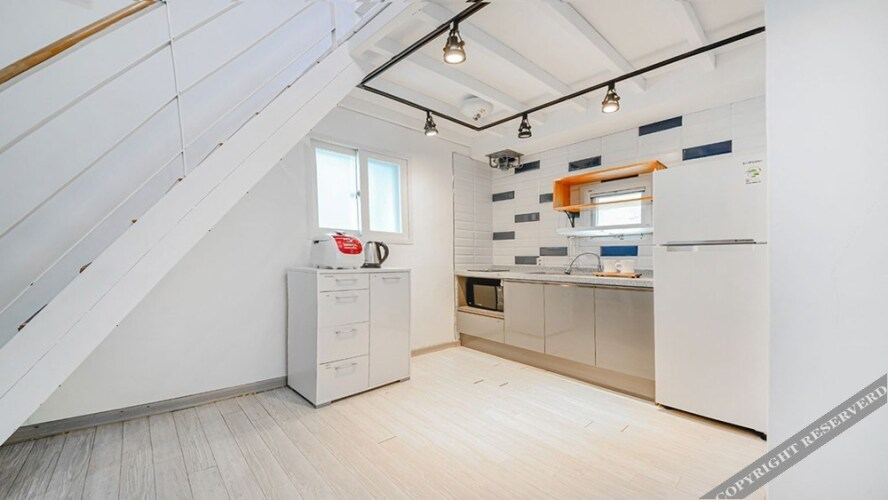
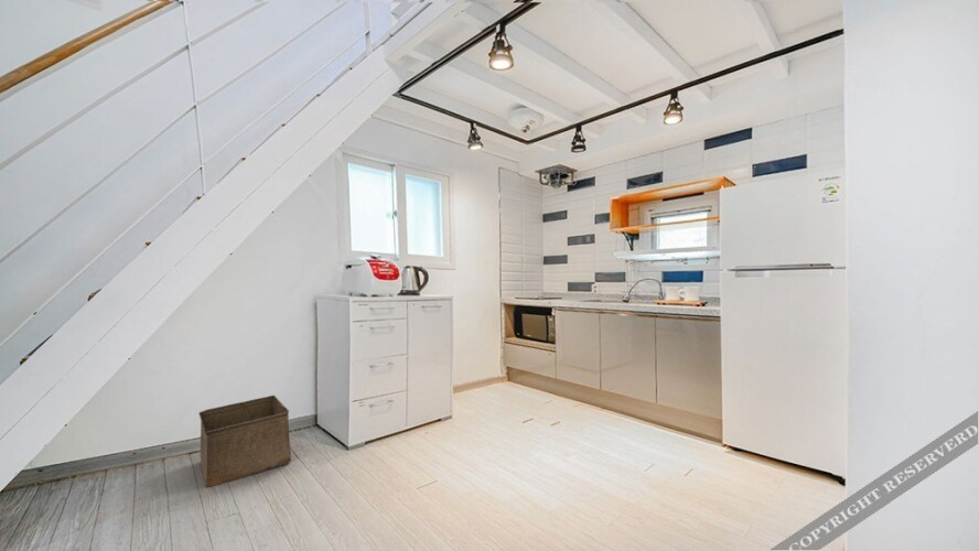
+ storage bin [197,395,292,488]
